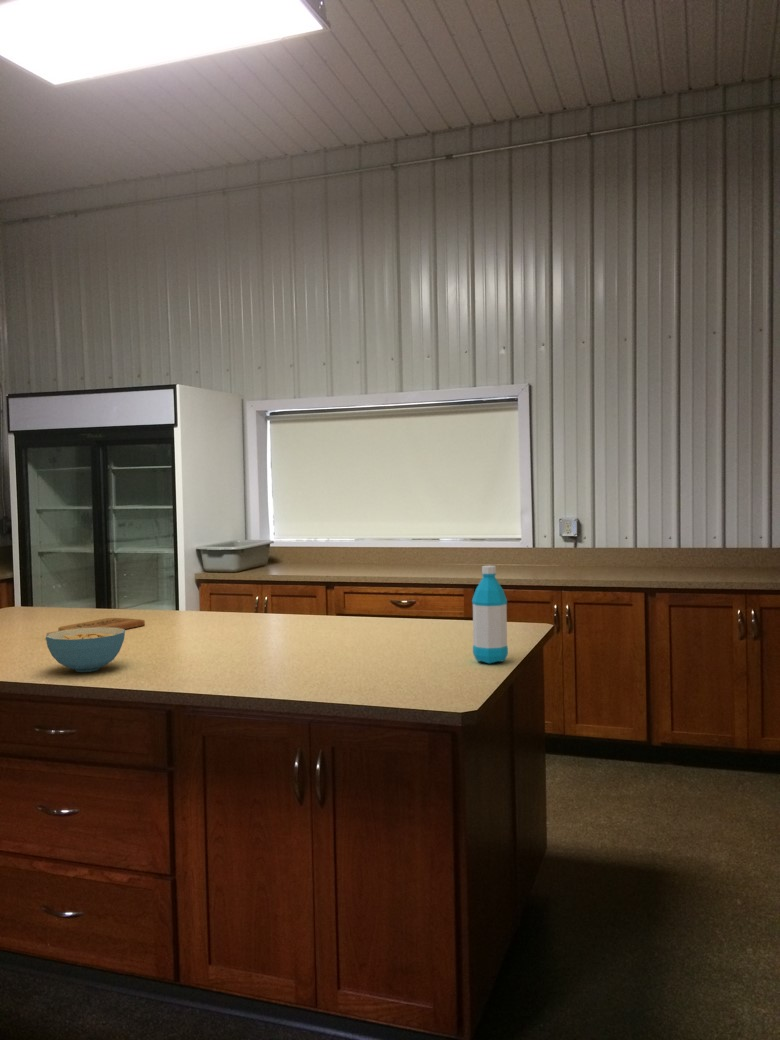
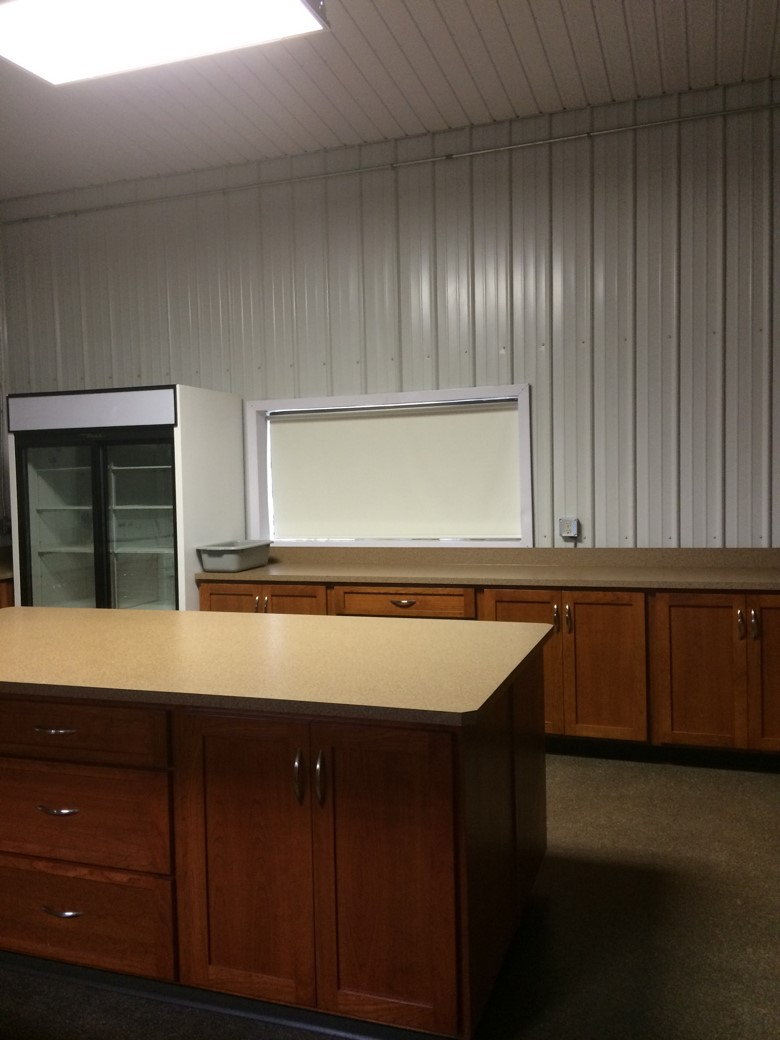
- cereal bowl [45,627,126,673]
- cutting board [46,617,146,636]
- water bottle [471,565,509,665]
